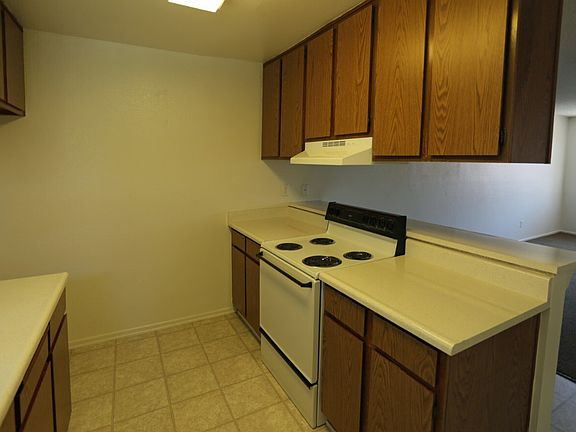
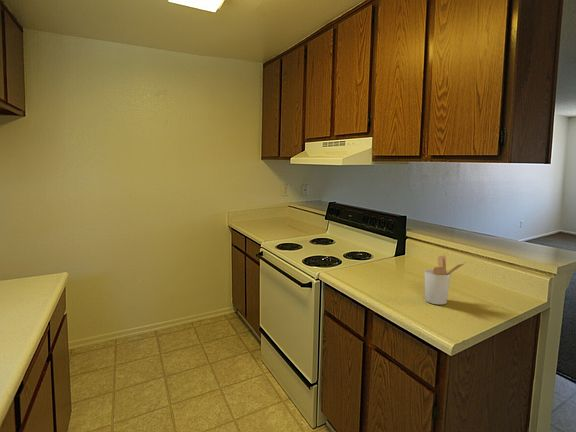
+ utensil holder [424,255,467,306]
